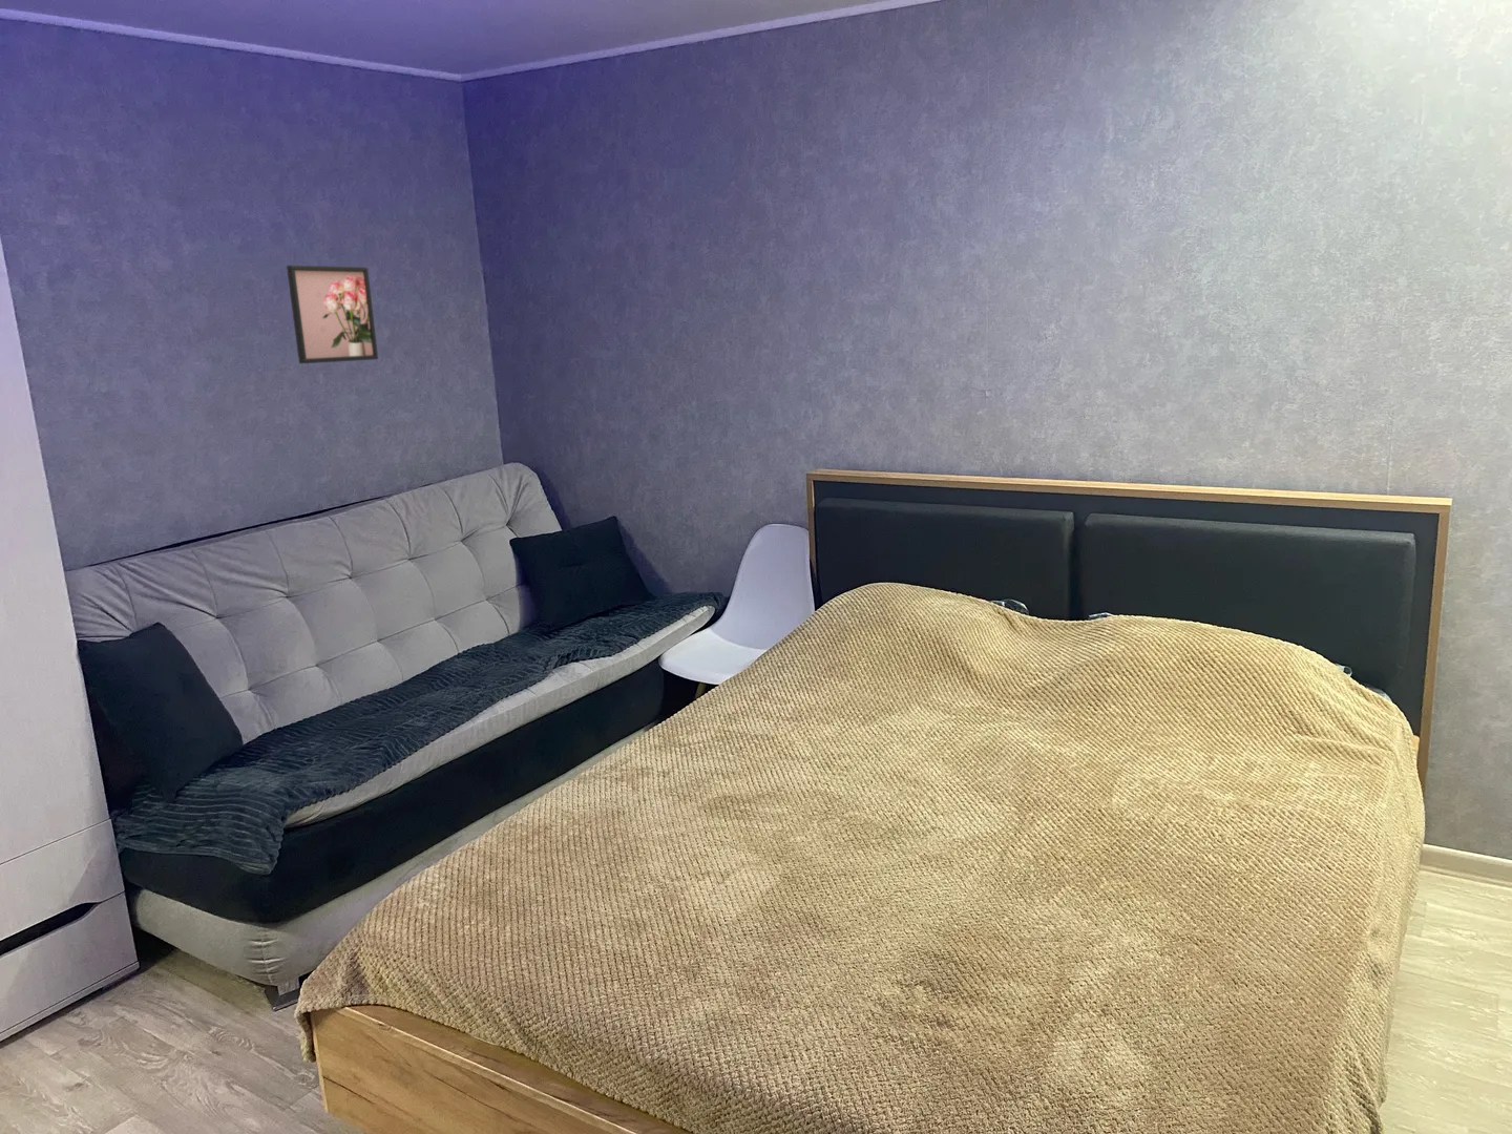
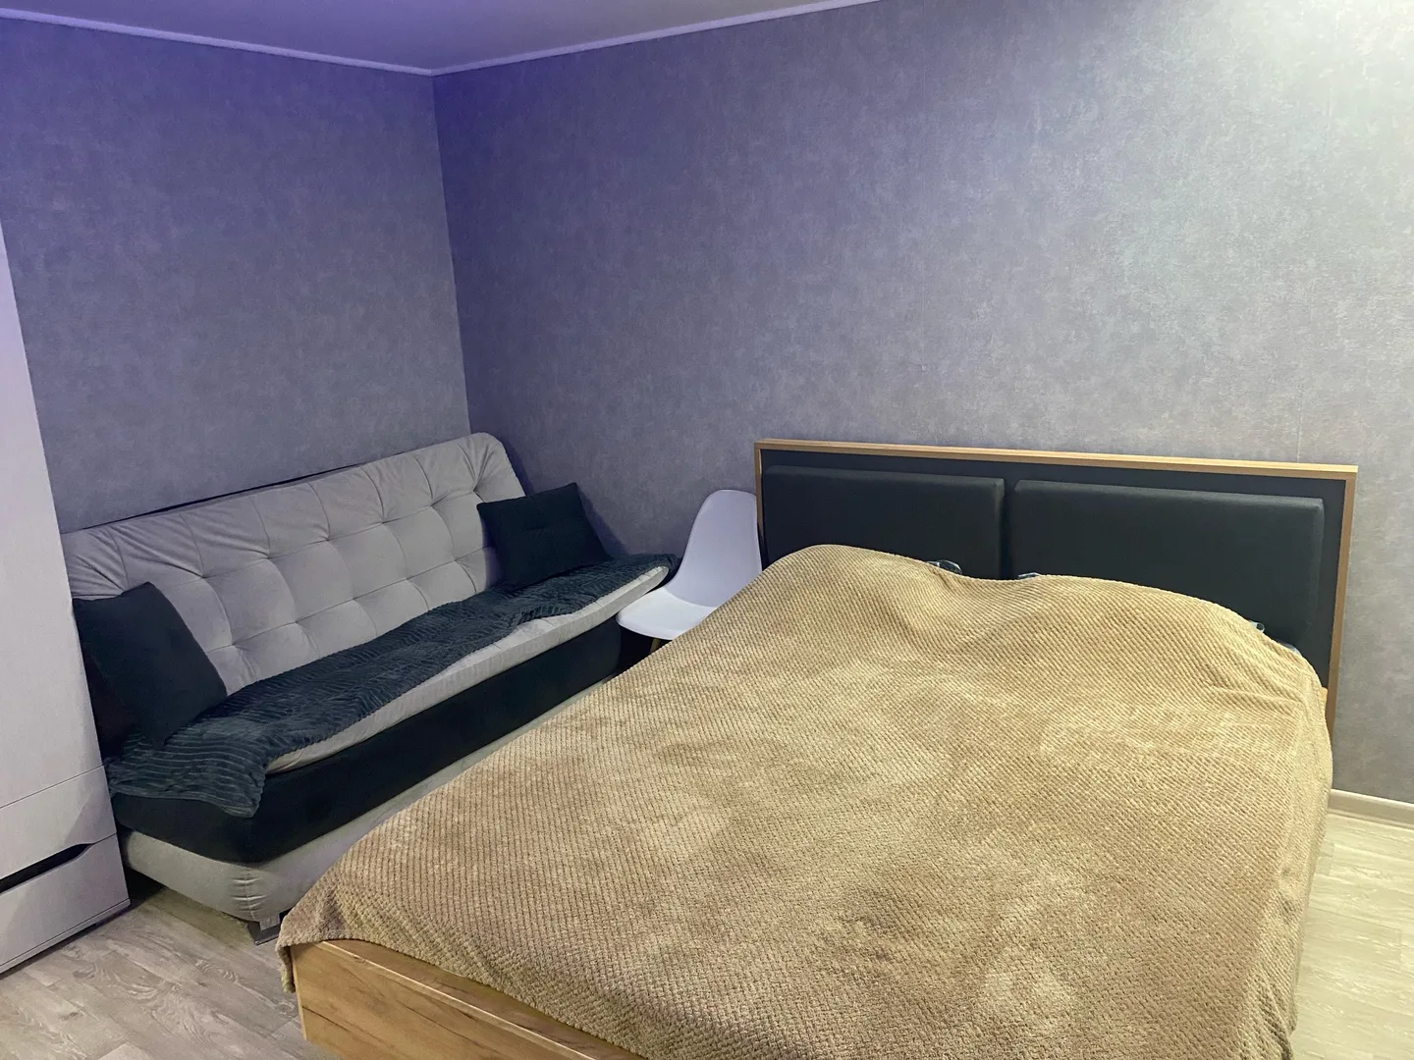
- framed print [286,263,379,364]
